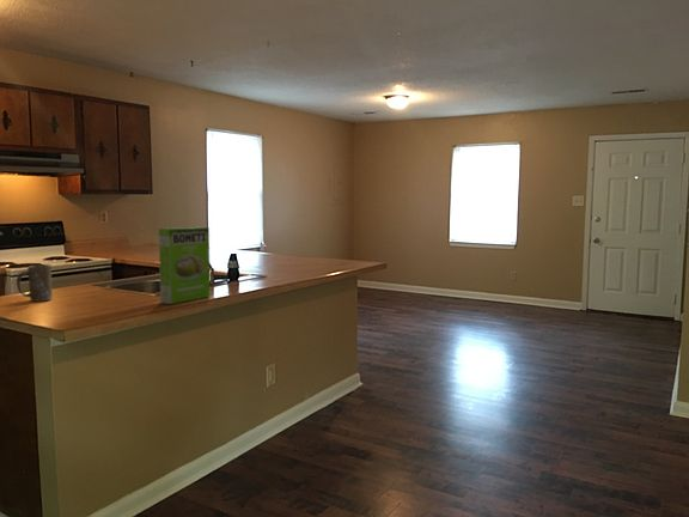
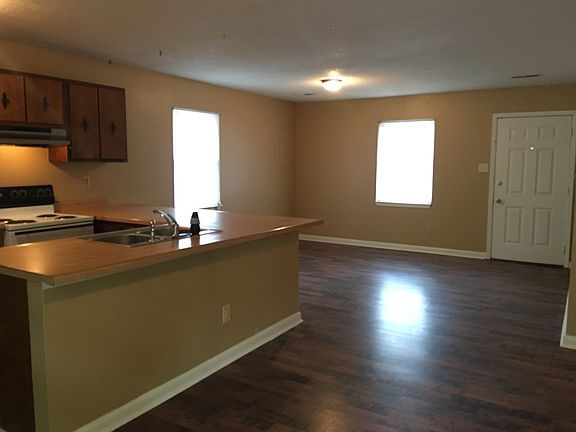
- cake mix box [158,226,211,305]
- mug [16,263,53,303]
